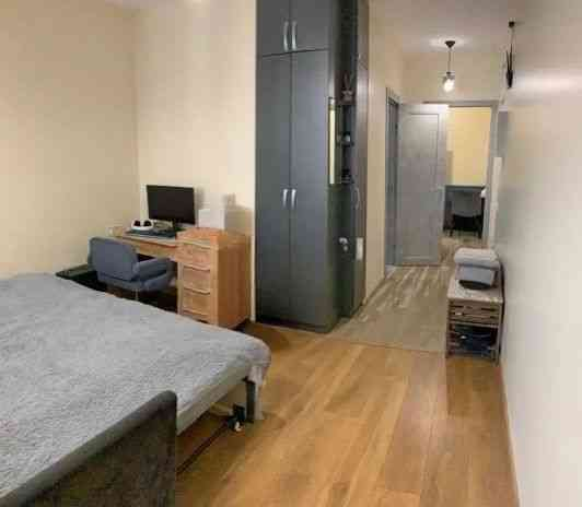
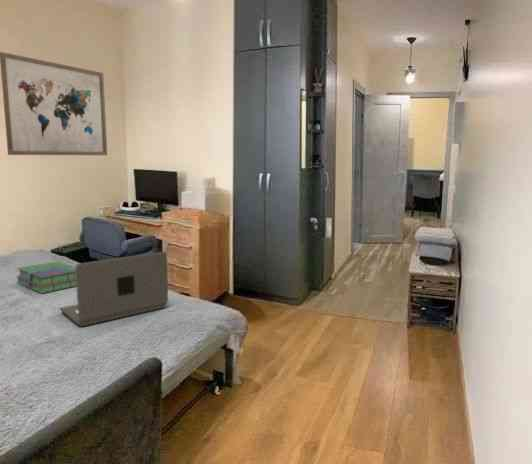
+ stack of books [15,261,77,294]
+ wall art [0,51,108,156]
+ laptop [60,251,169,328]
